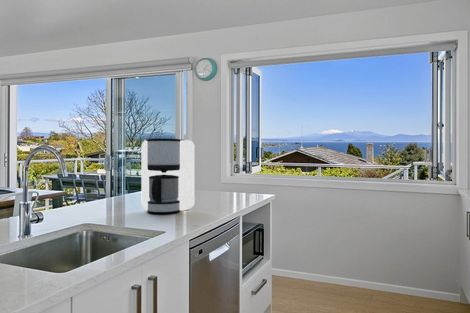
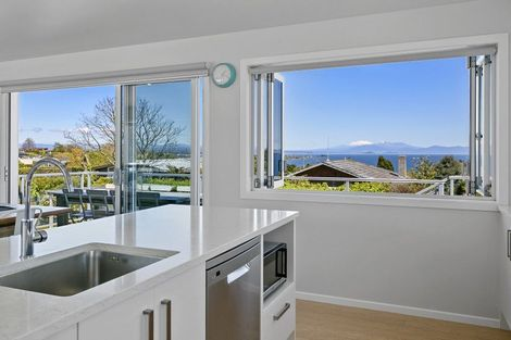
- coffee maker [141,138,196,214]
